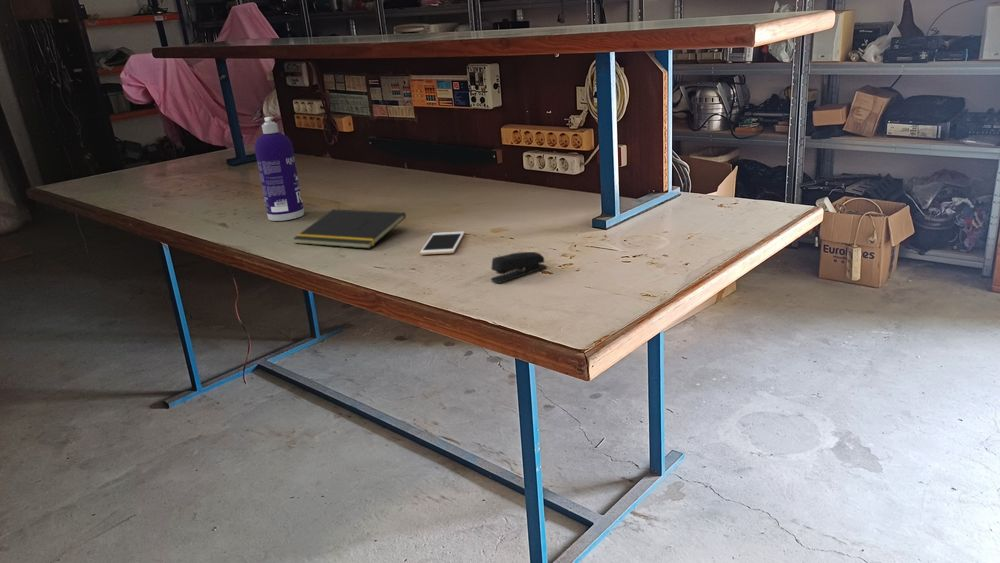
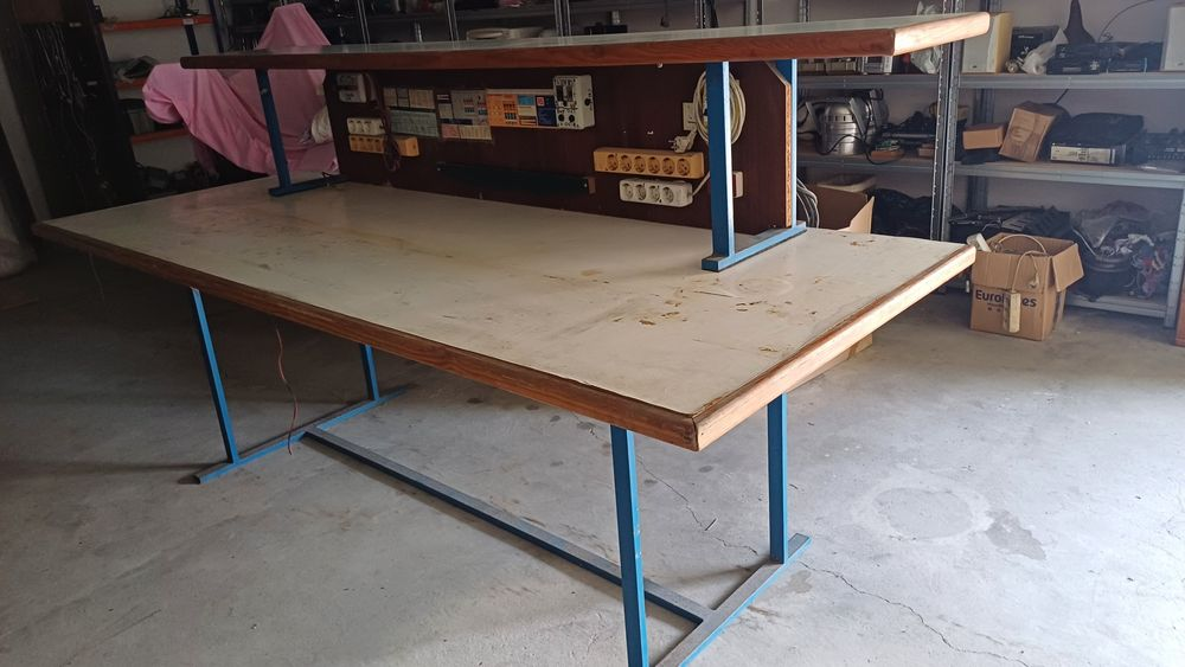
- cell phone [419,230,466,256]
- spray bottle [254,116,305,222]
- notepad [292,209,407,250]
- stapler [490,251,548,284]
